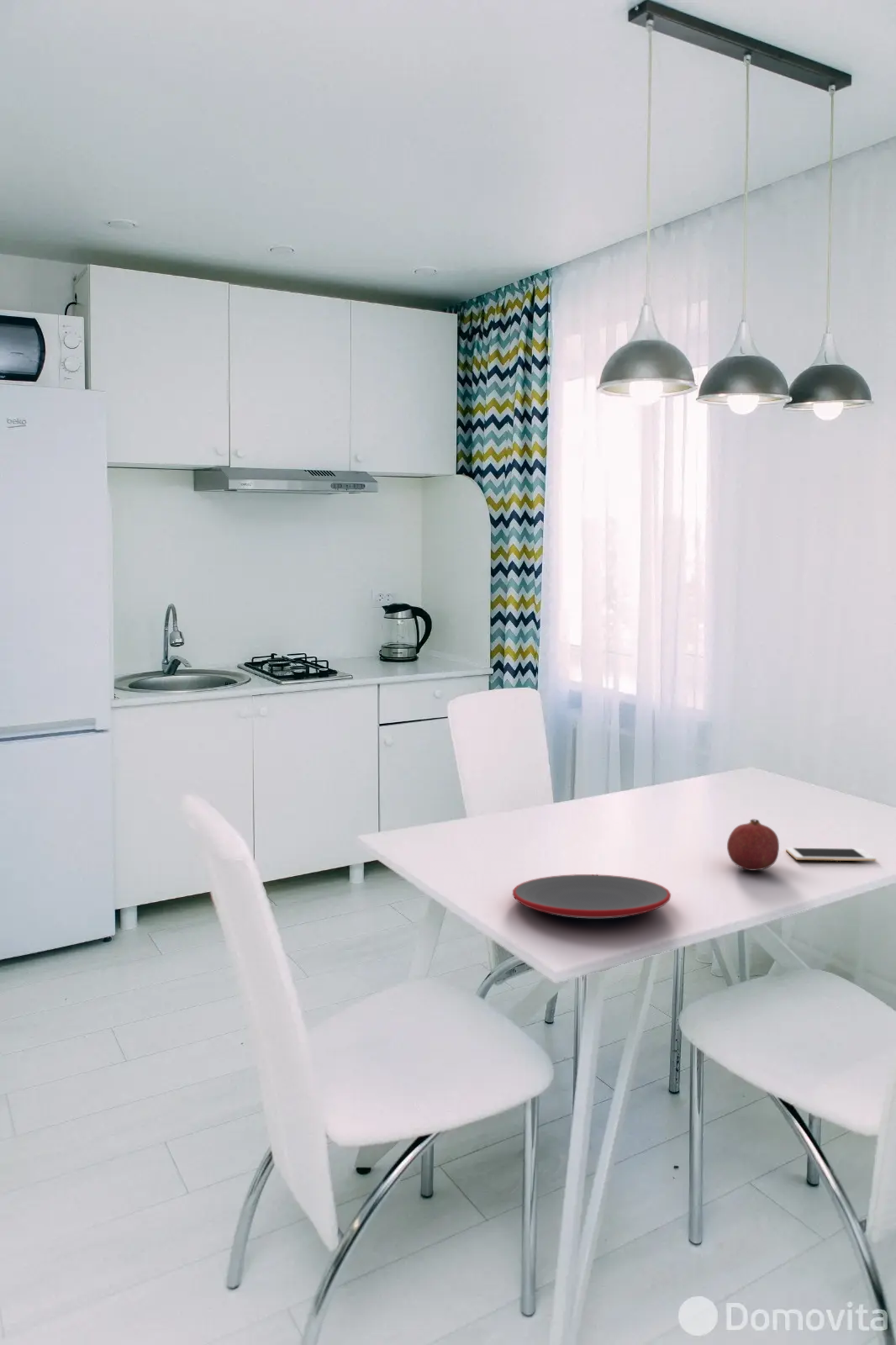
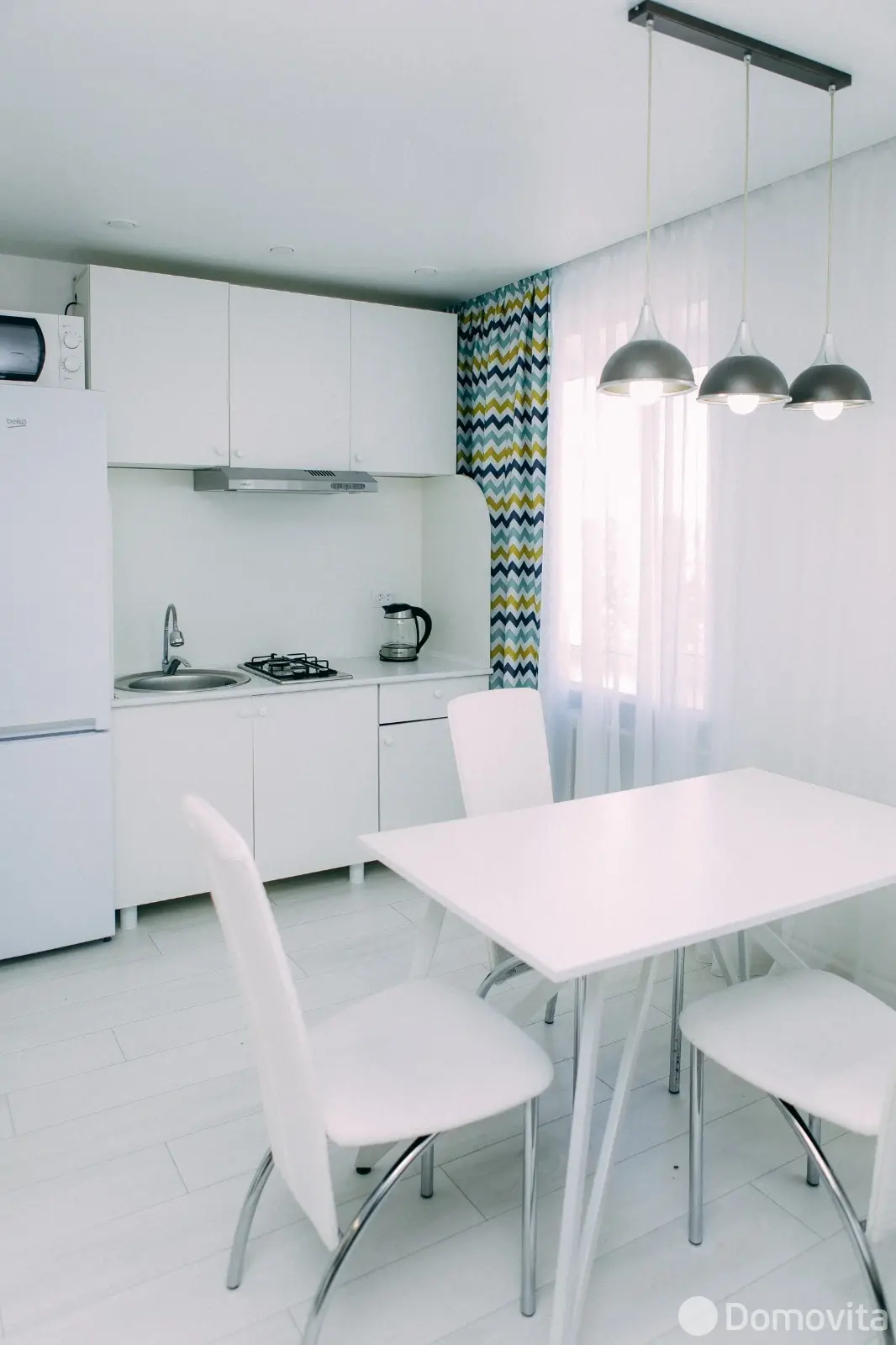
- cell phone [785,847,877,862]
- plate [512,873,672,919]
- fruit [726,818,780,872]
